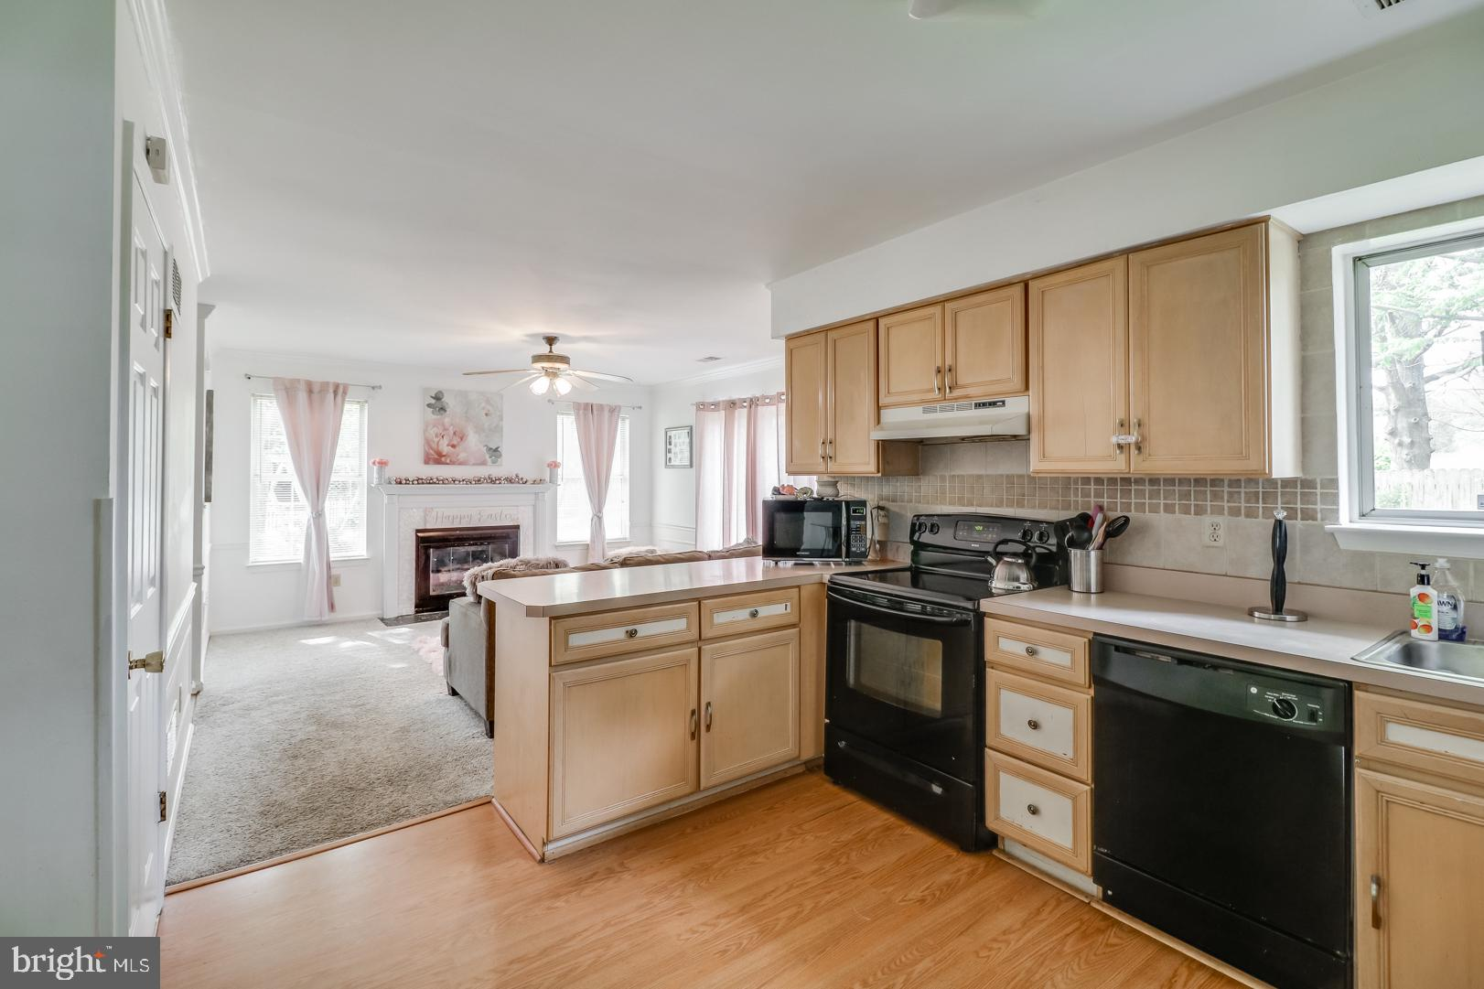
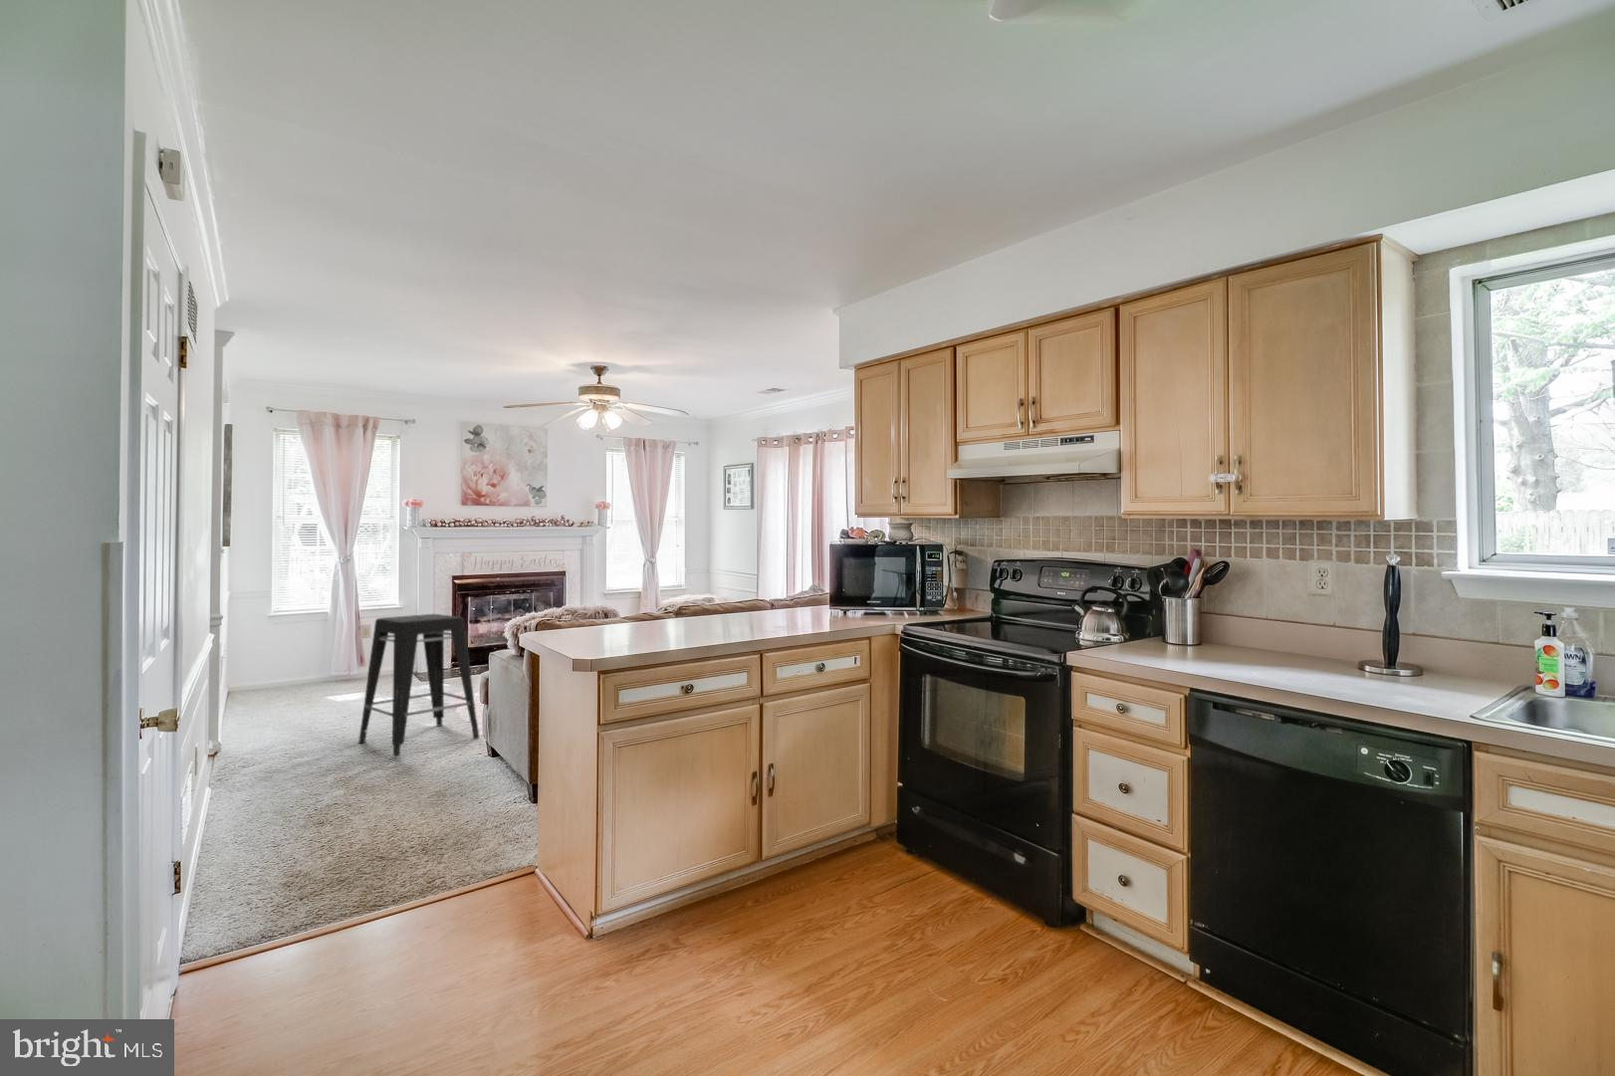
+ stool [358,614,480,758]
